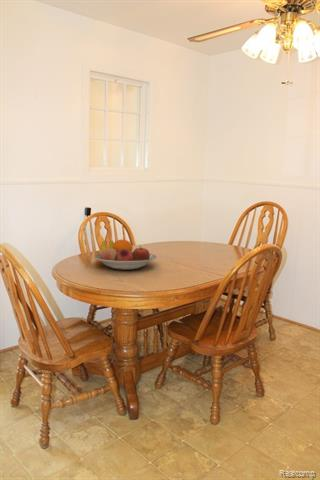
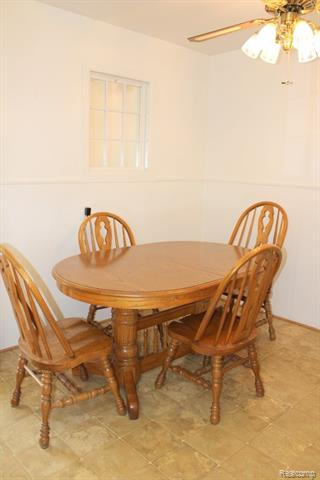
- fruit bowl [93,239,158,271]
